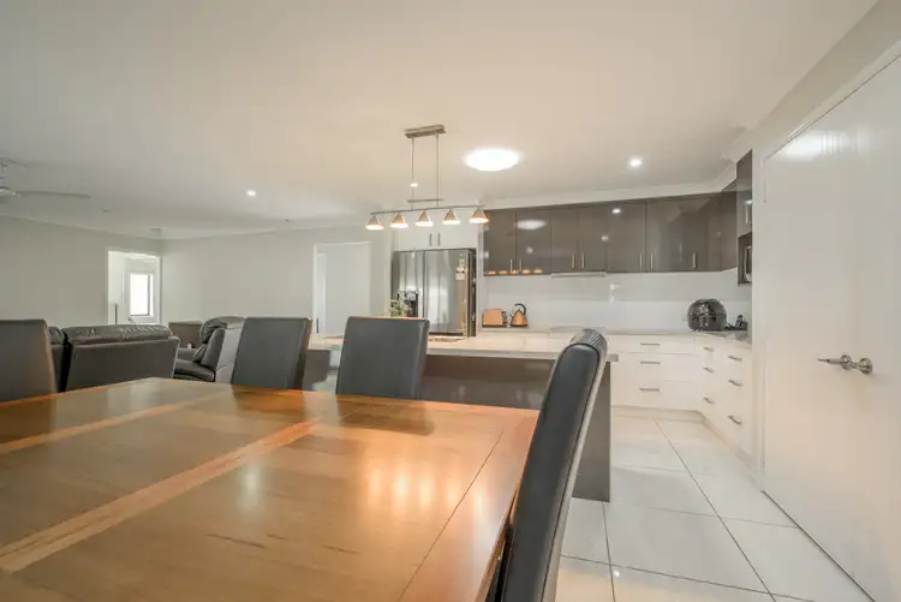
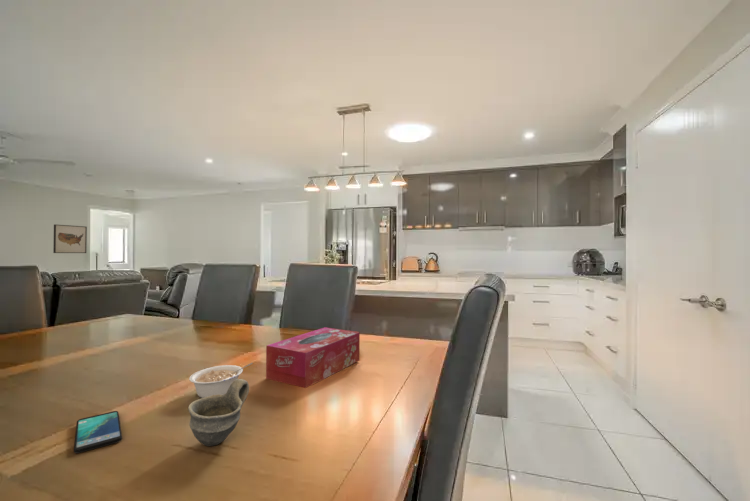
+ tissue box [265,326,361,389]
+ smartphone [73,410,123,454]
+ wall art [52,223,88,254]
+ cup [187,378,250,447]
+ legume [188,362,254,398]
